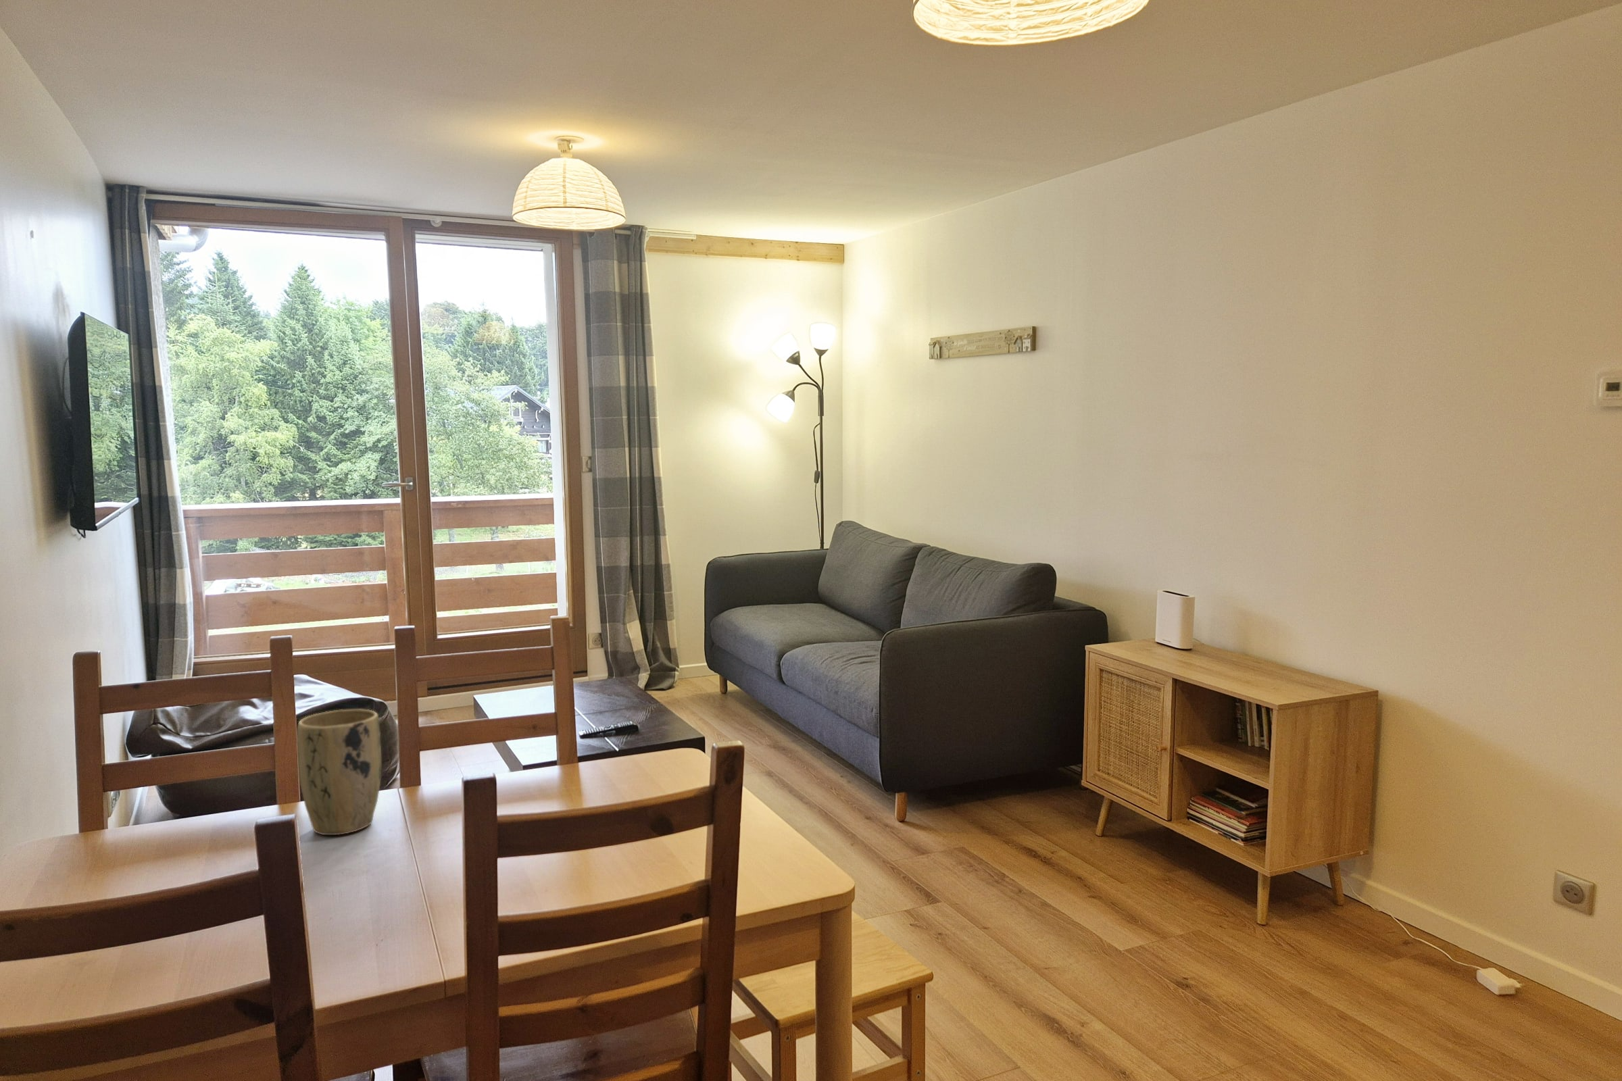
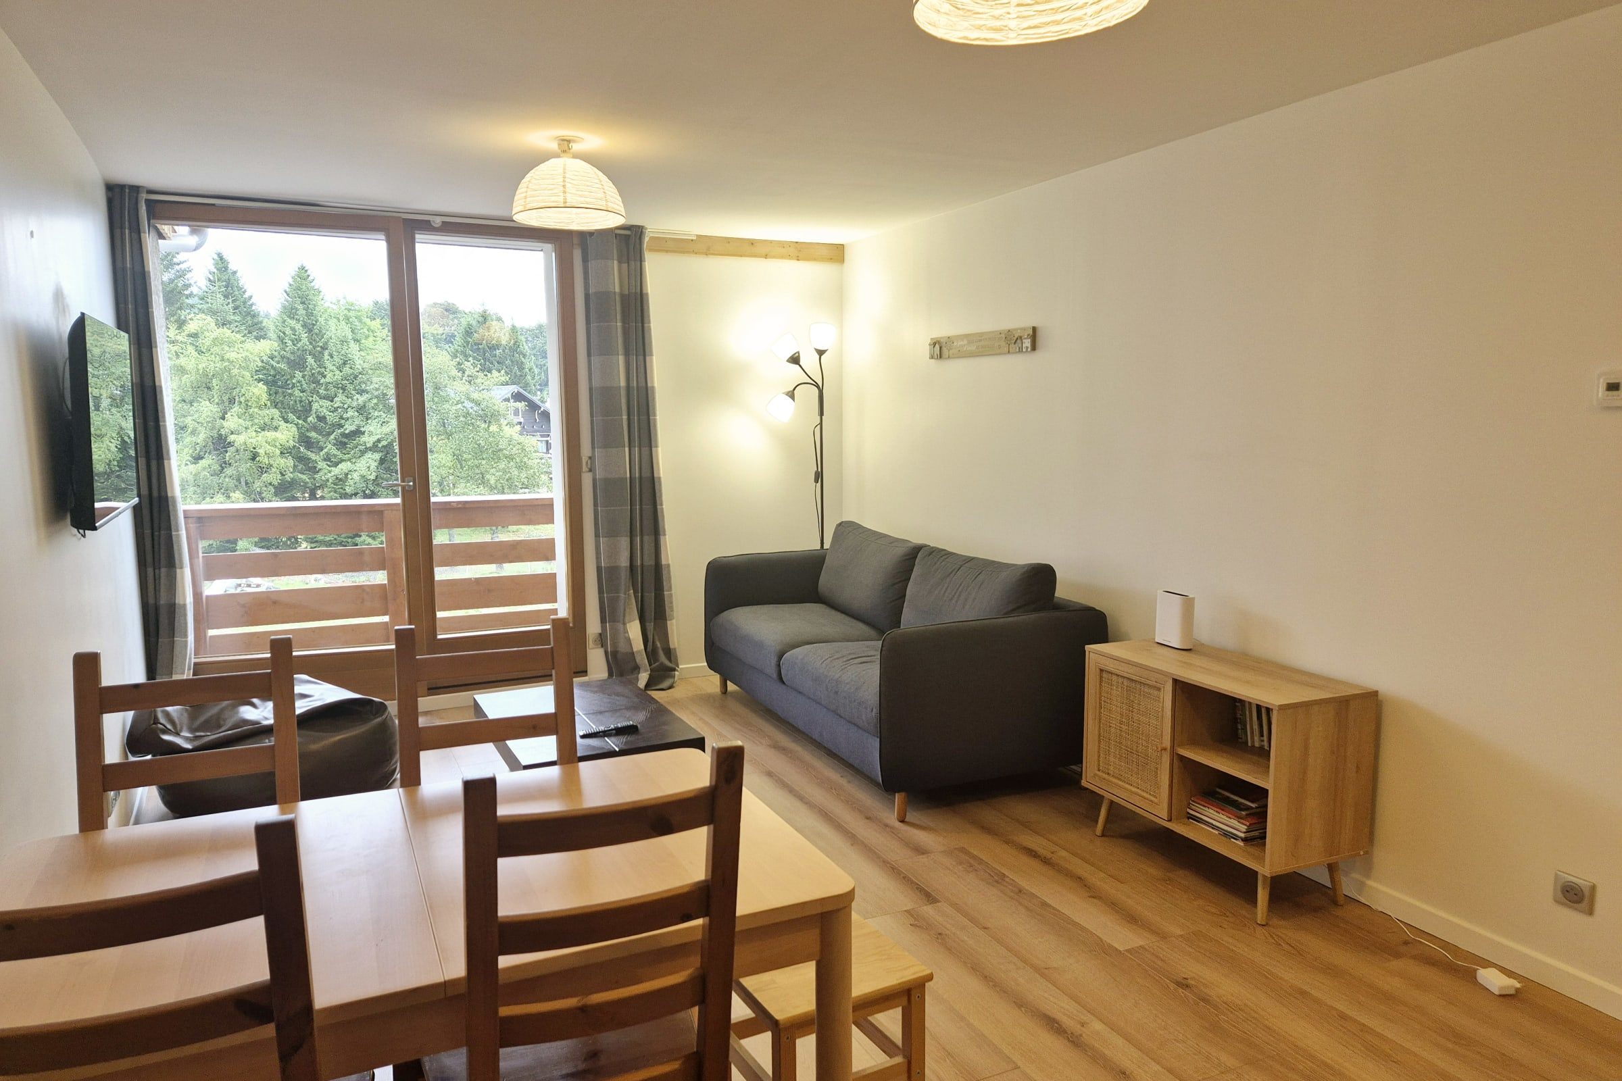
- plant pot [297,708,381,836]
